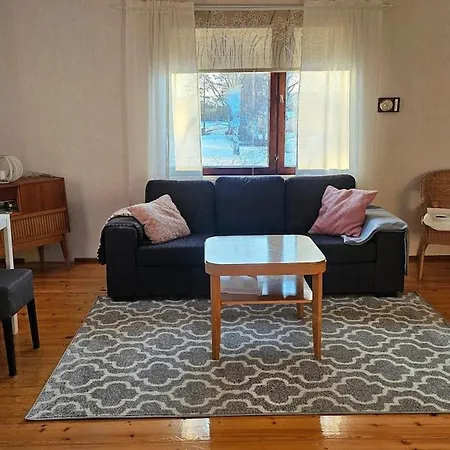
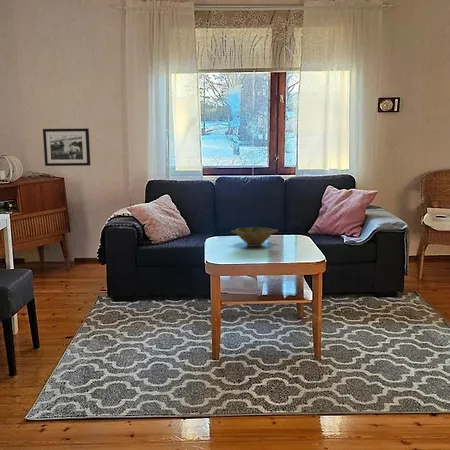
+ picture frame [42,127,91,167]
+ bowl [230,226,279,248]
